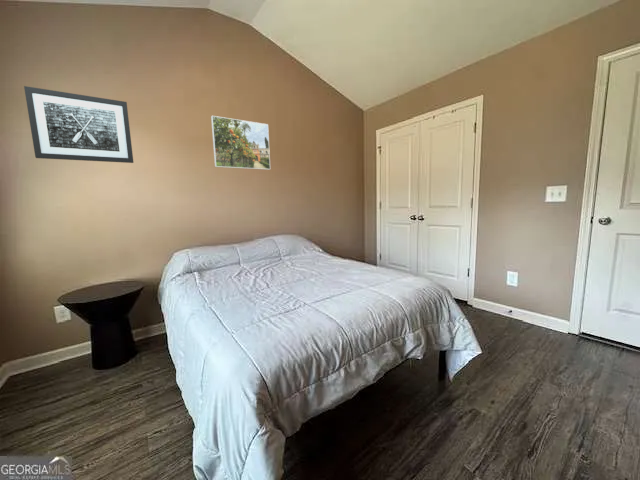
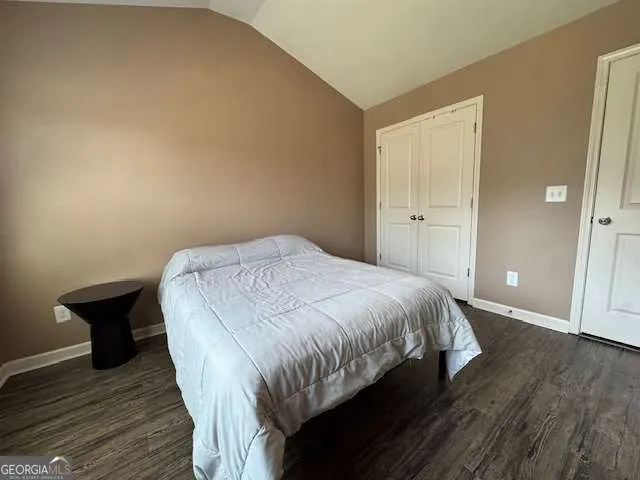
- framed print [210,115,271,171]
- wall art [23,85,134,164]
